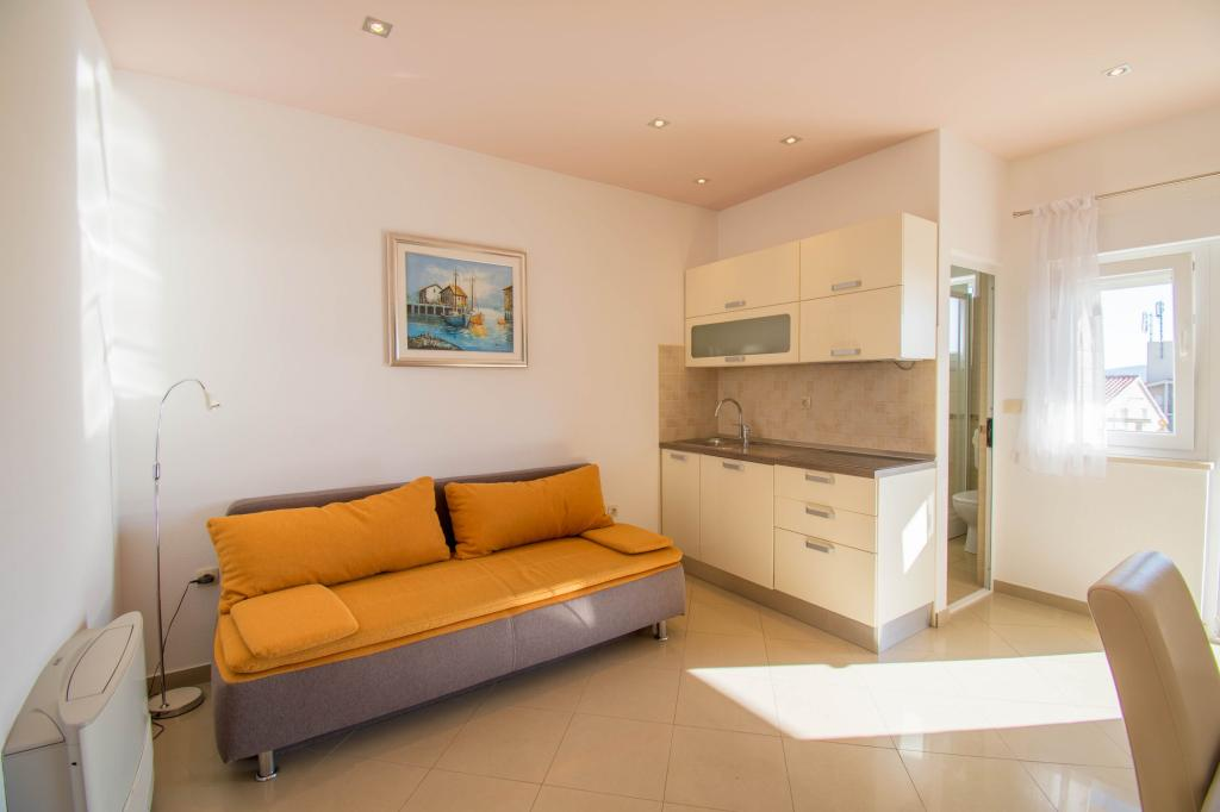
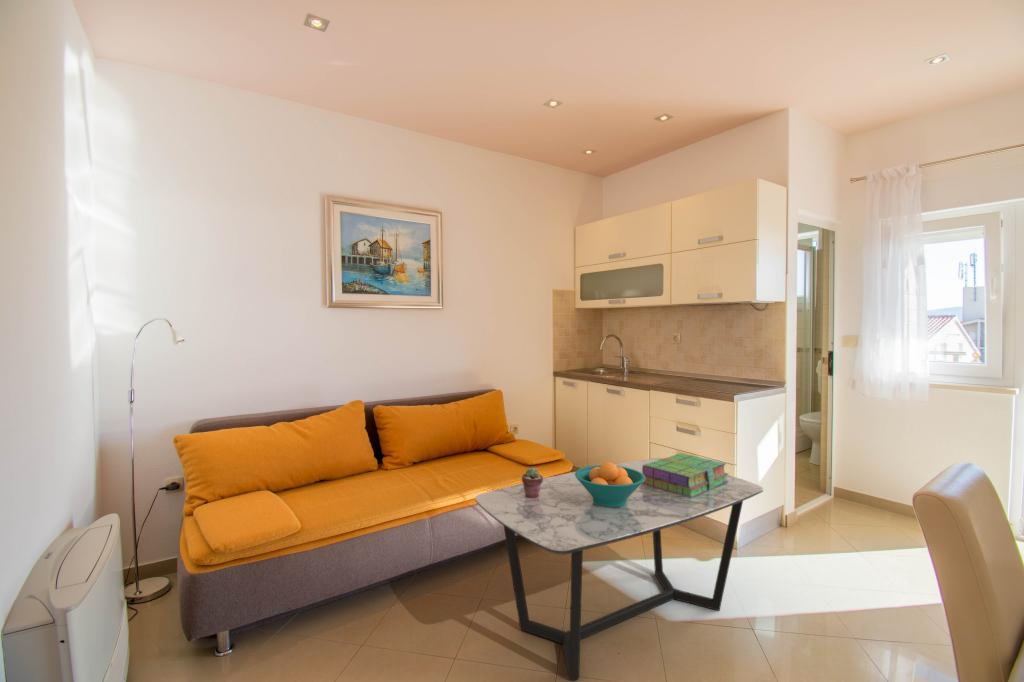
+ fruit bowl [575,461,645,507]
+ potted succulent [521,466,544,498]
+ stack of books [642,452,730,498]
+ coffee table [474,457,764,681]
